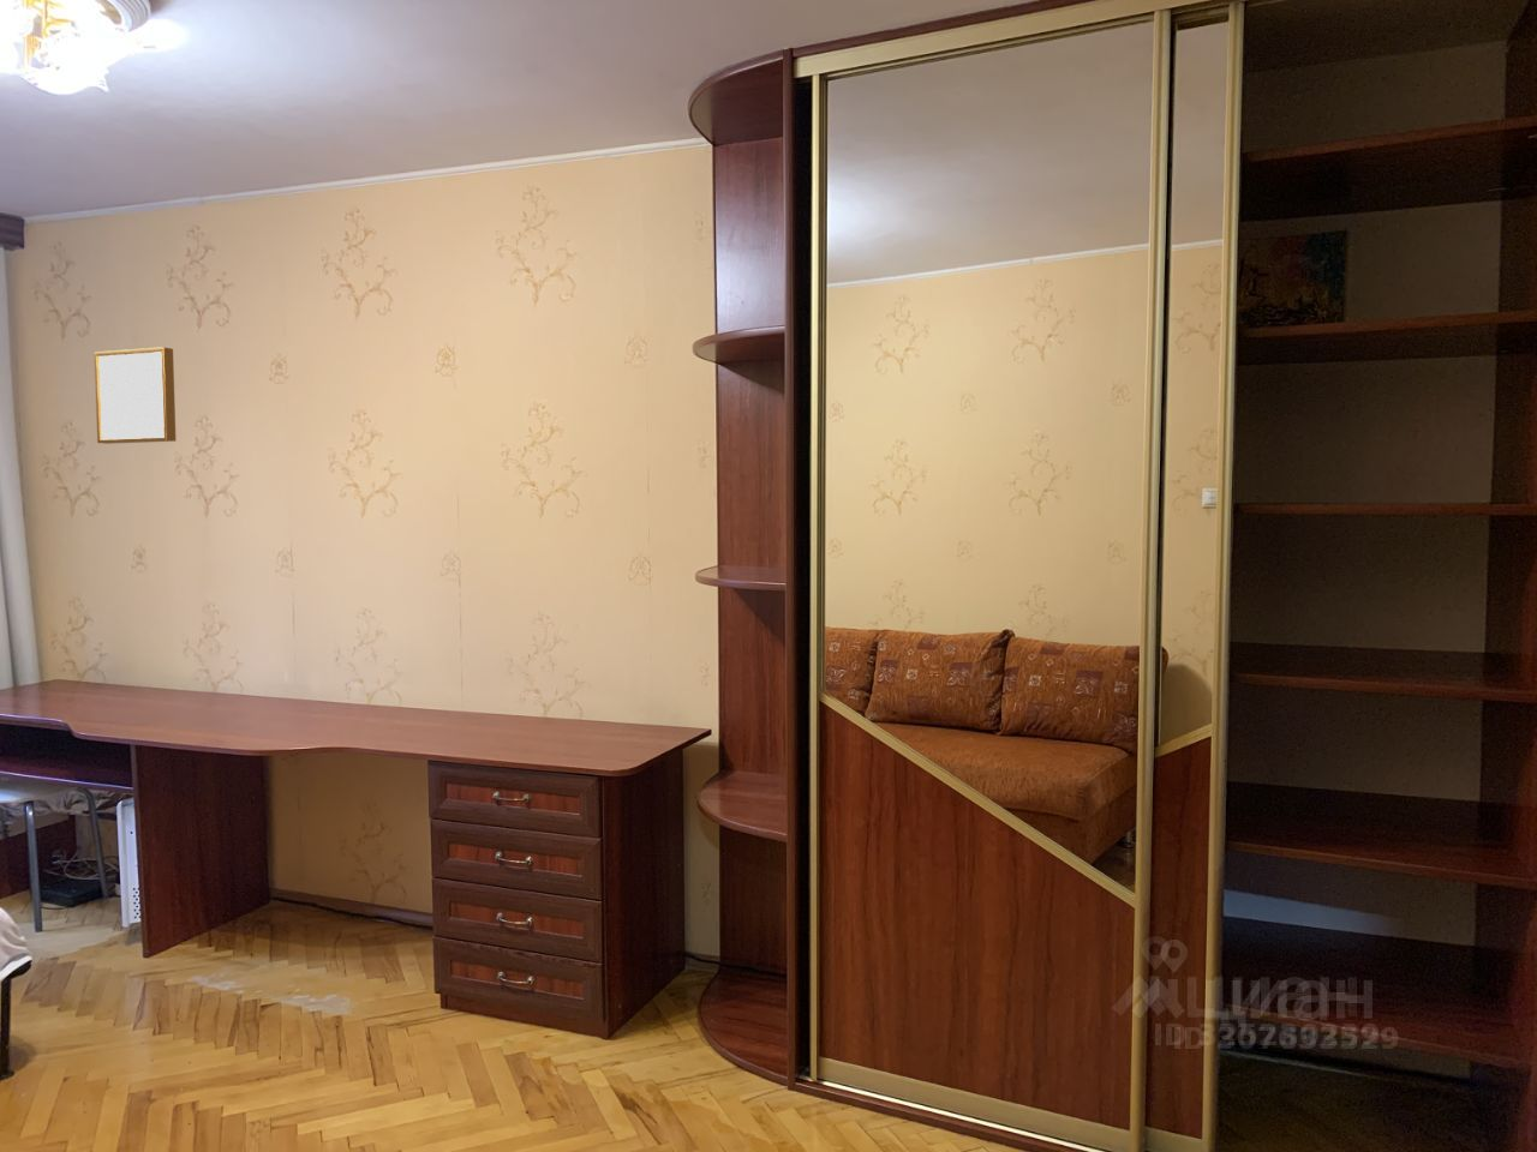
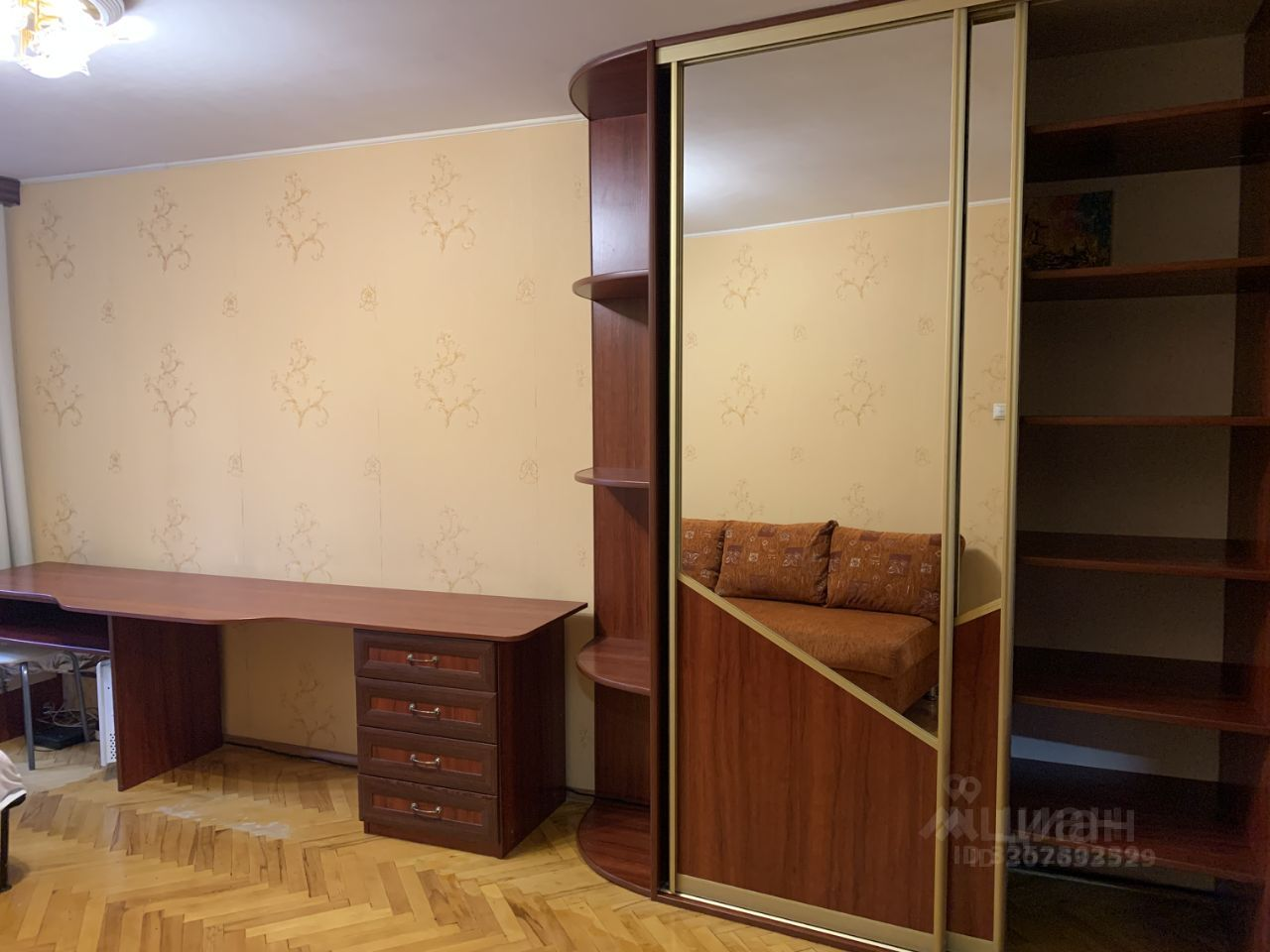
- wall art [93,346,177,445]
